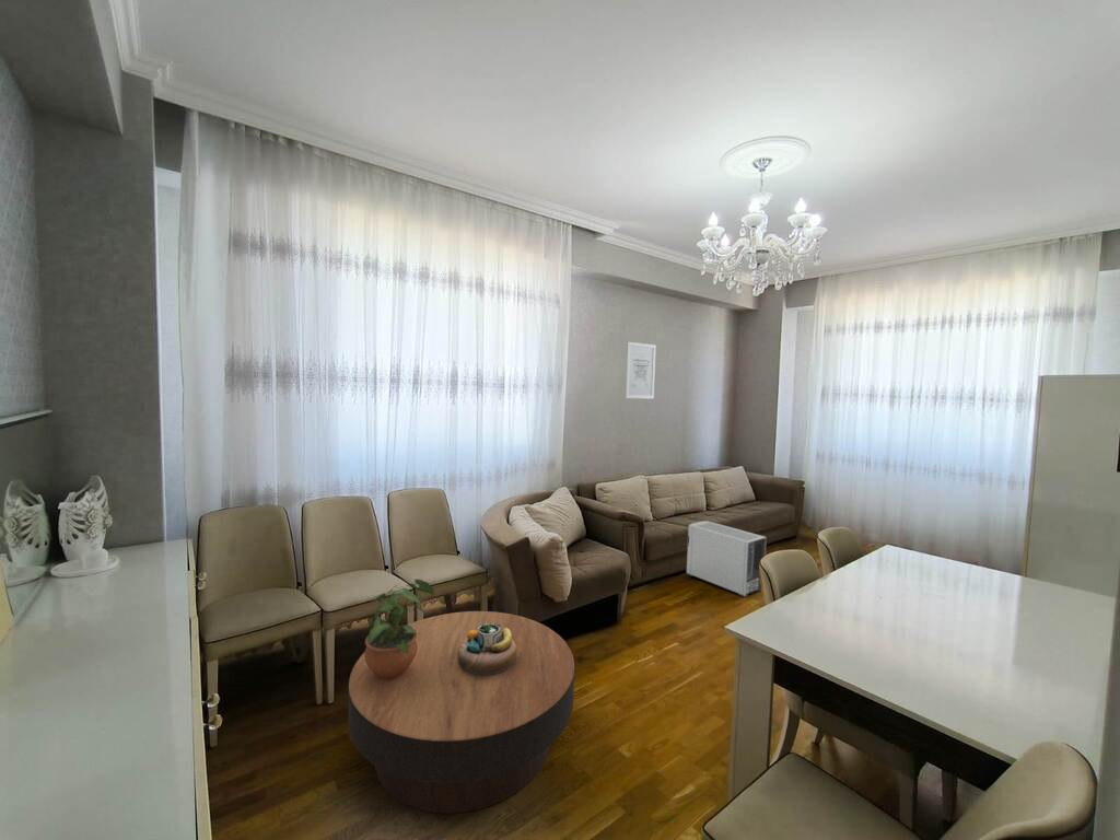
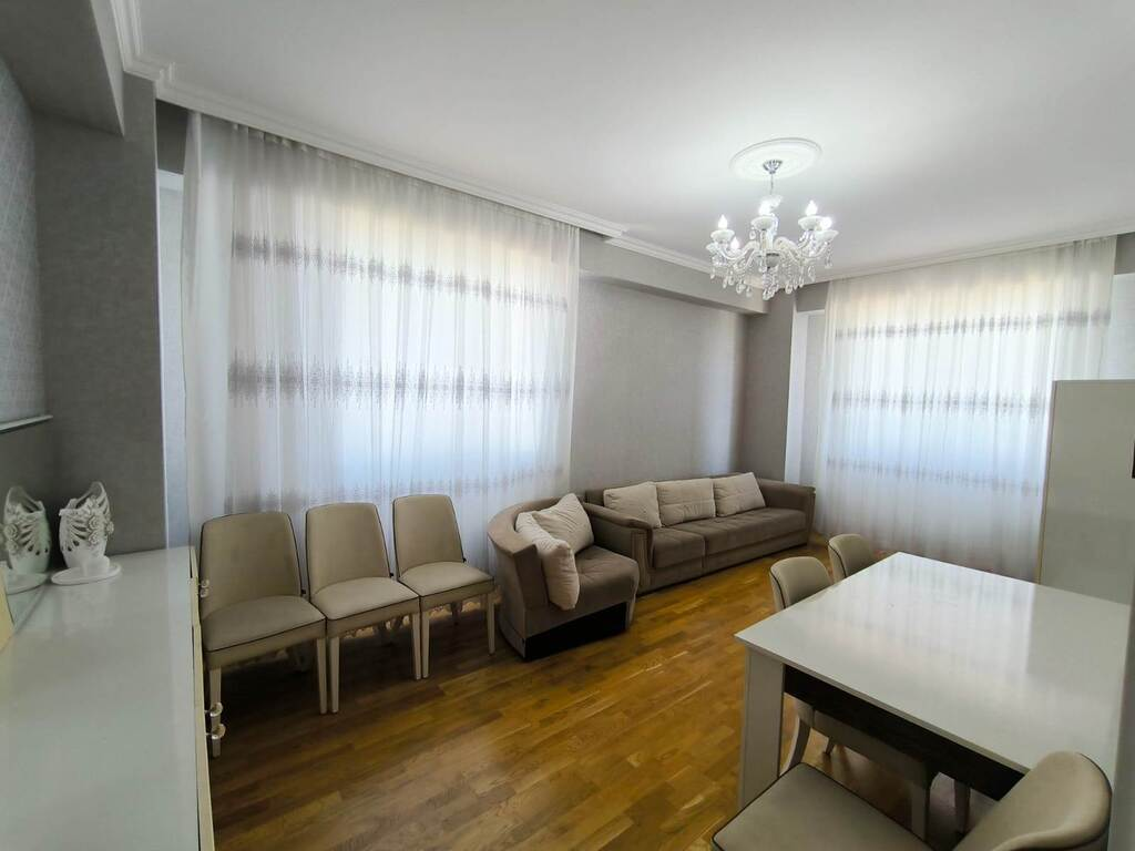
- coffee table [348,610,575,815]
- potted plant [363,579,435,679]
- wall art [625,341,657,400]
- decorative bowl [457,623,517,676]
- air purifier [686,520,768,598]
